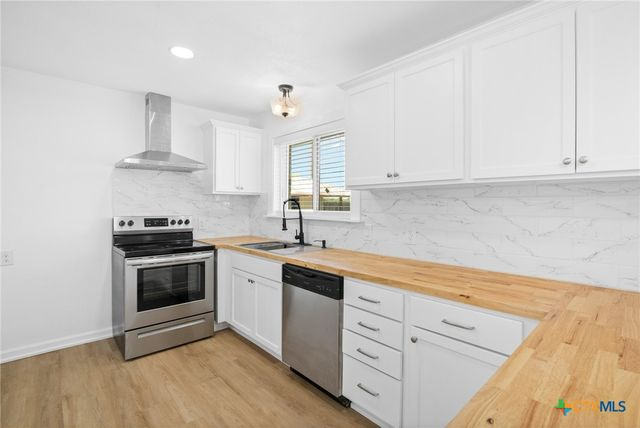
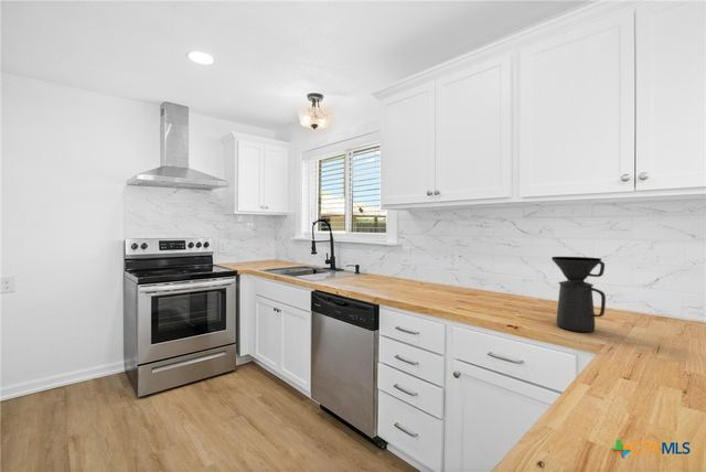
+ coffee maker [550,256,607,333]
